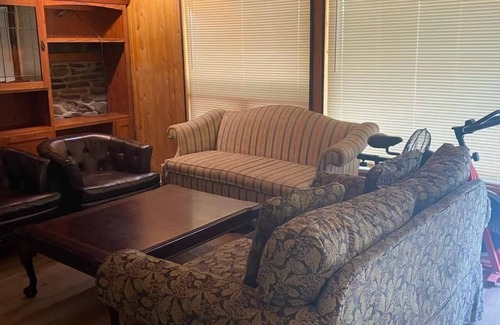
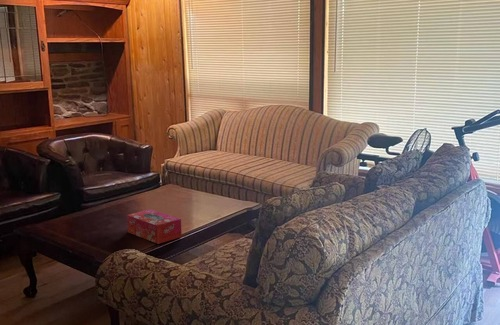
+ tissue box [126,208,183,245]
